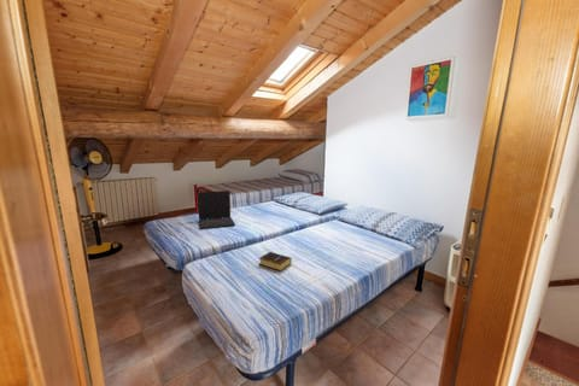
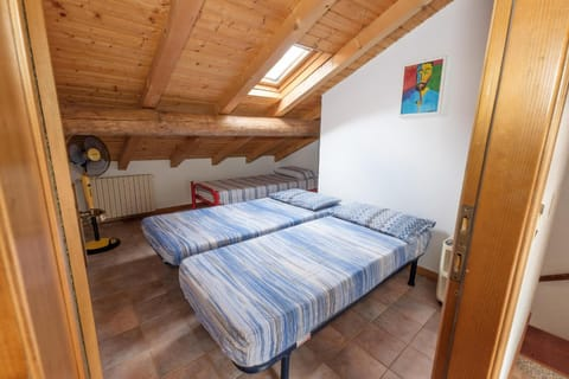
- laptop [197,189,236,230]
- book [258,251,293,271]
